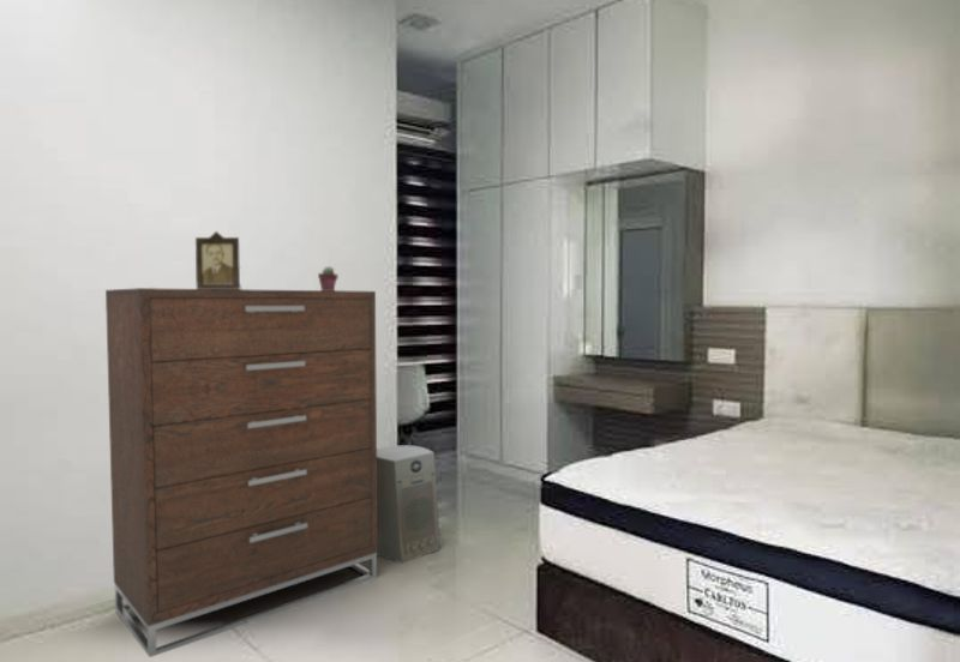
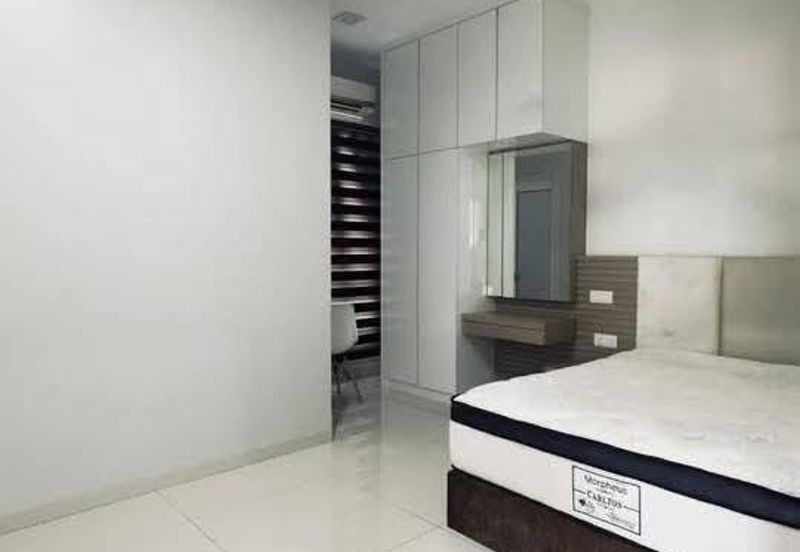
- fan [377,444,442,564]
- dresser [104,287,378,658]
- potted succulent [317,265,340,290]
- photo frame [194,230,242,289]
